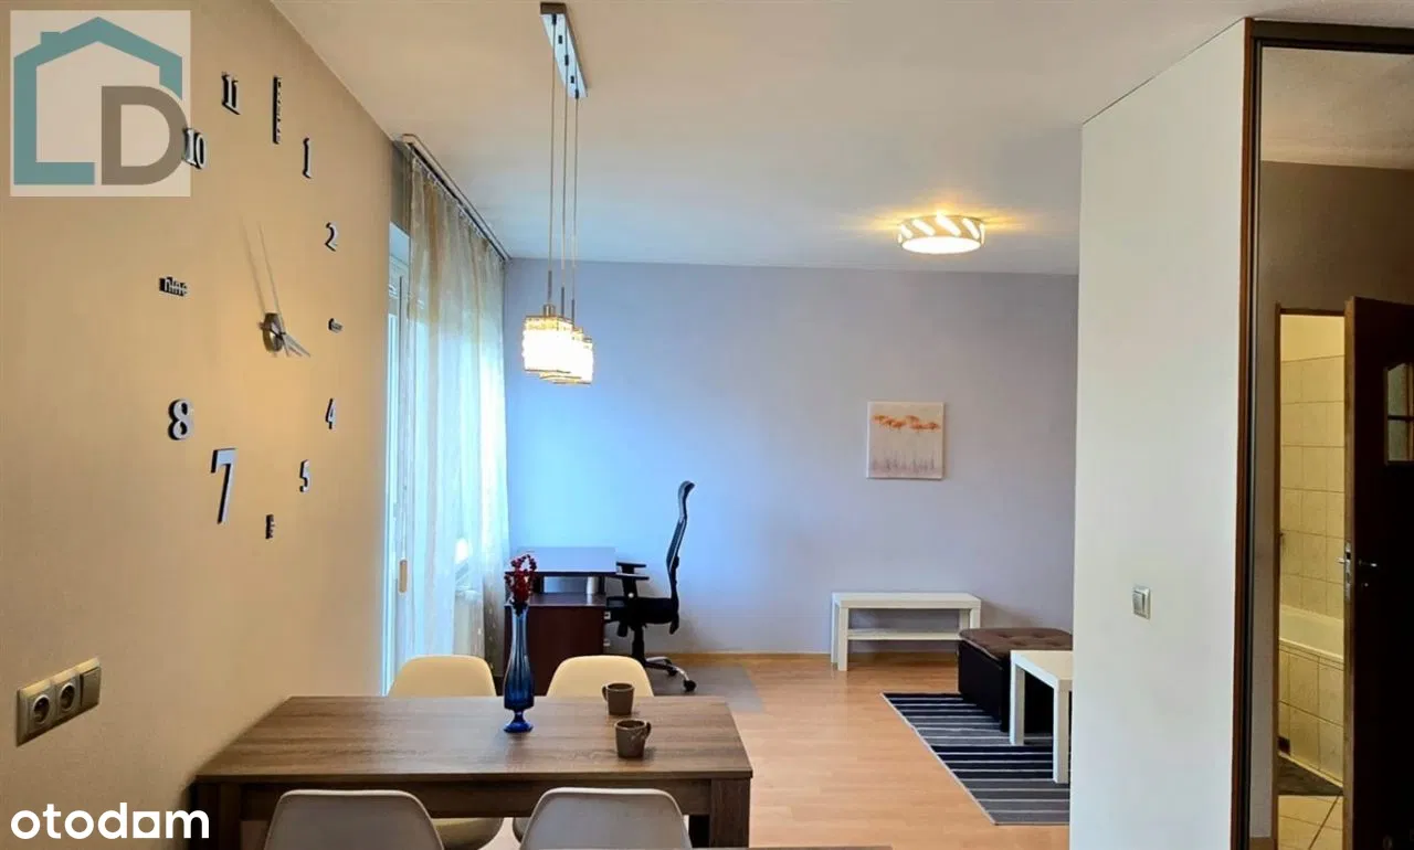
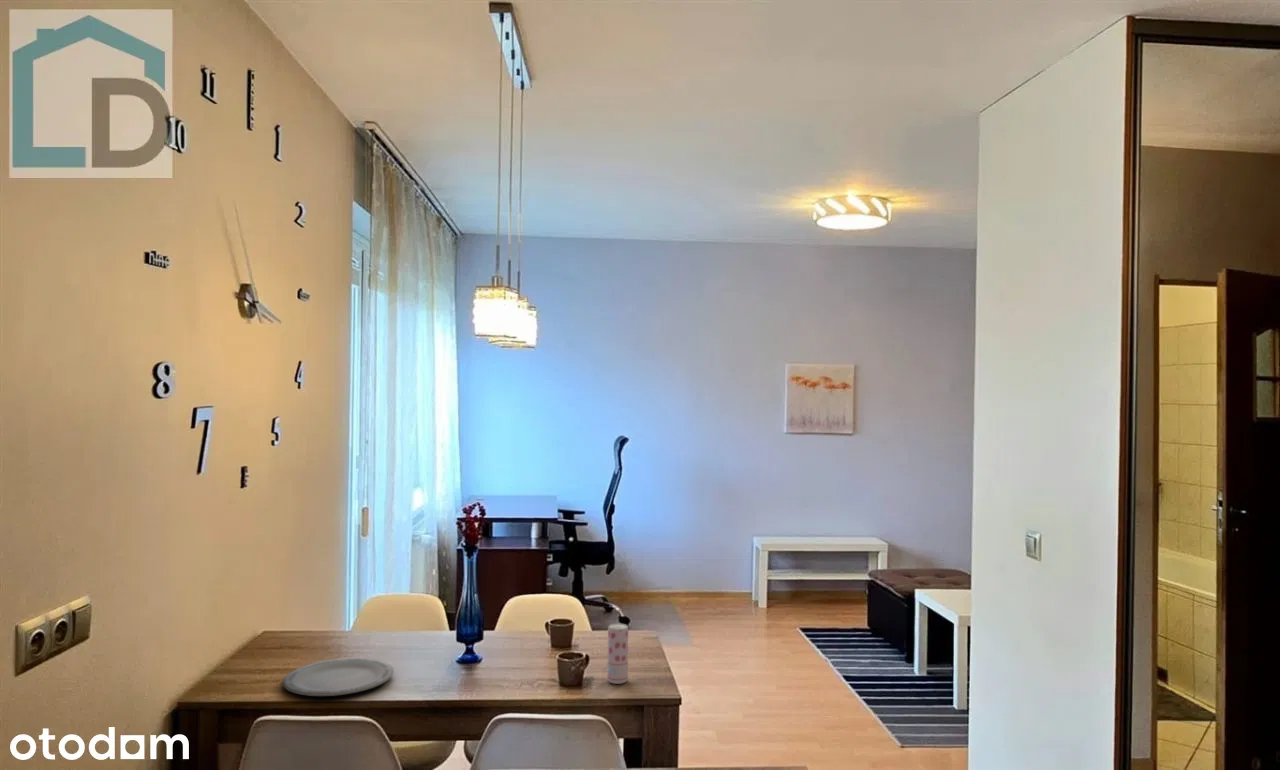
+ plate [282,657,395,697]
+ beverage can [606,622,629,685]
